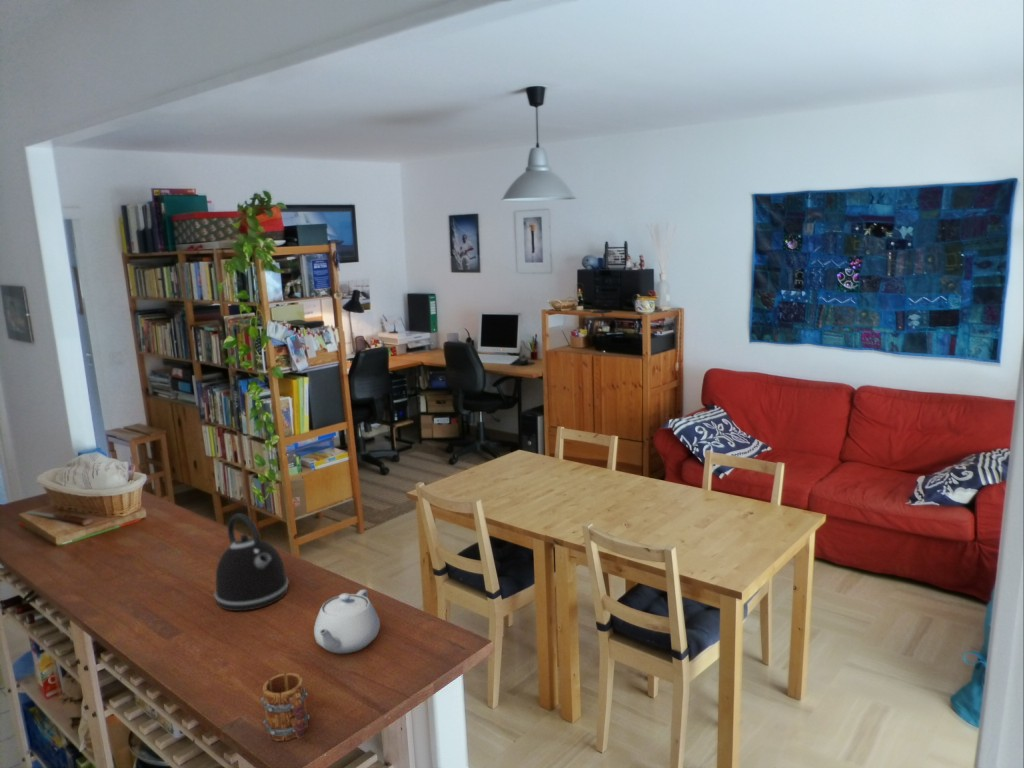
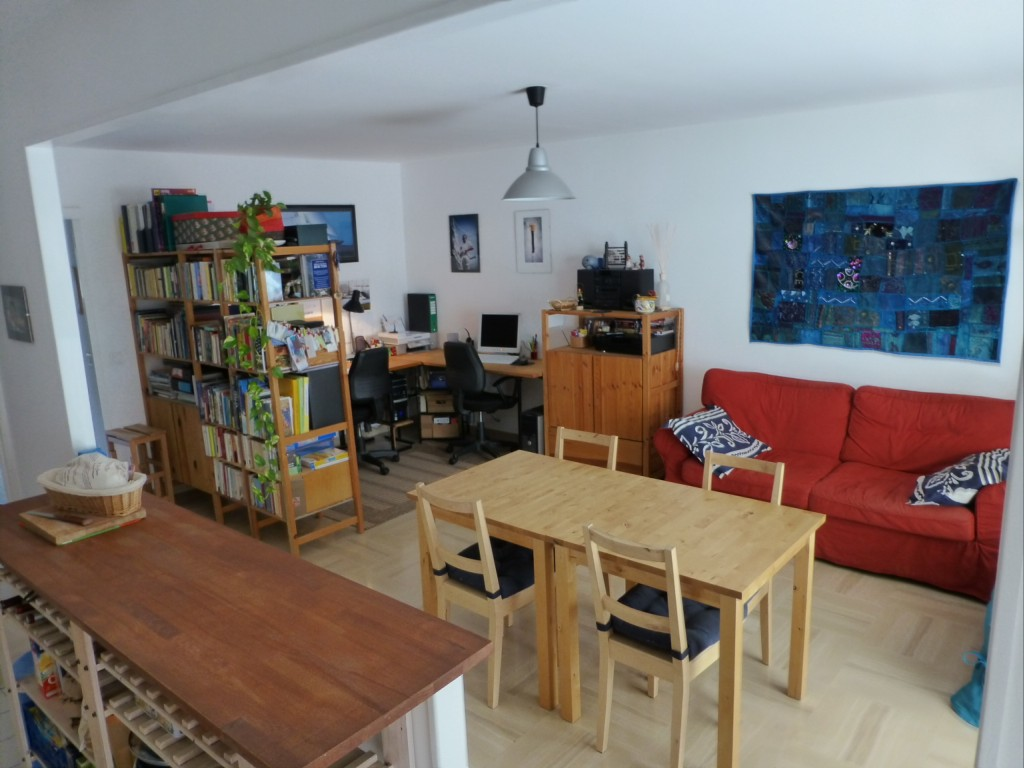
- mug [260,672,311,742]
- teapot [313,589,381,655]
- kettle [214,512,289,612]
